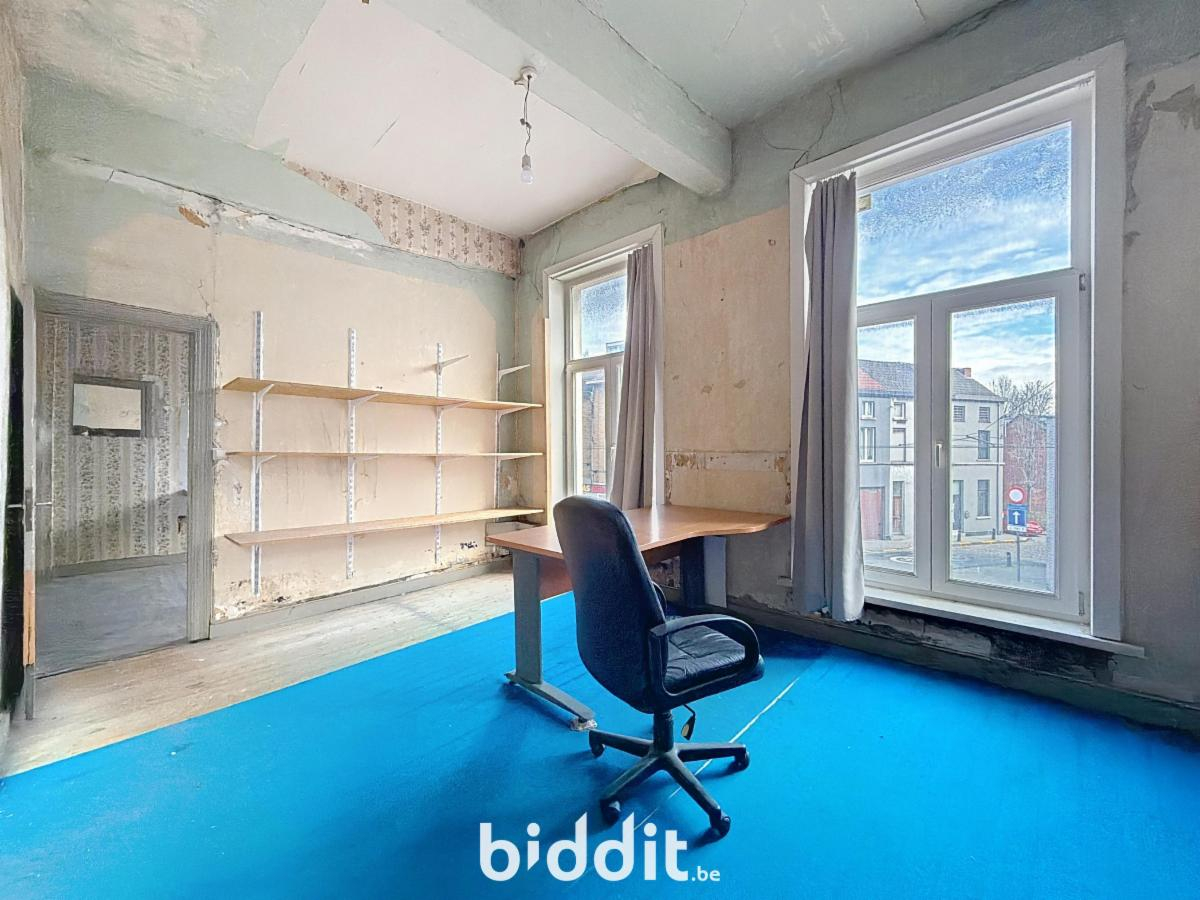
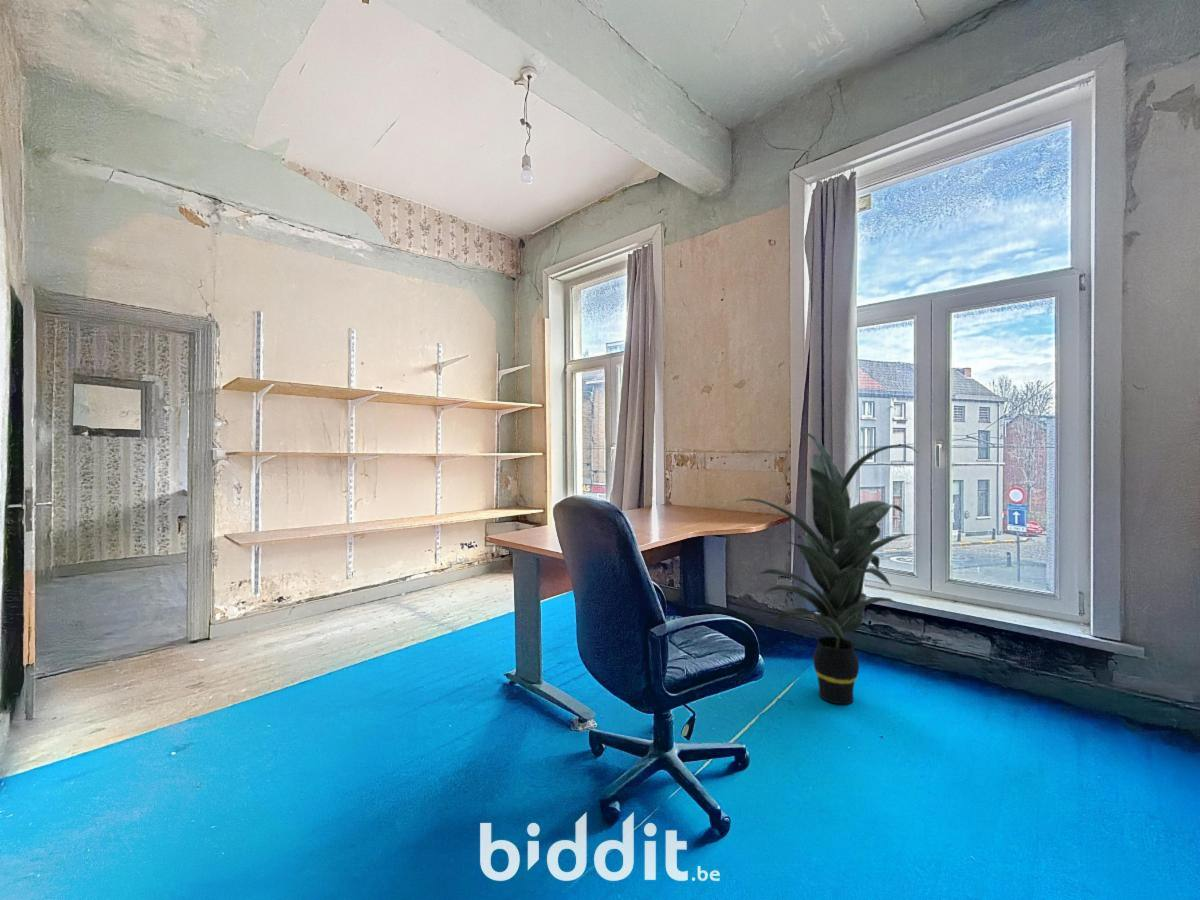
+ indoor plant [734,431,920,705]
